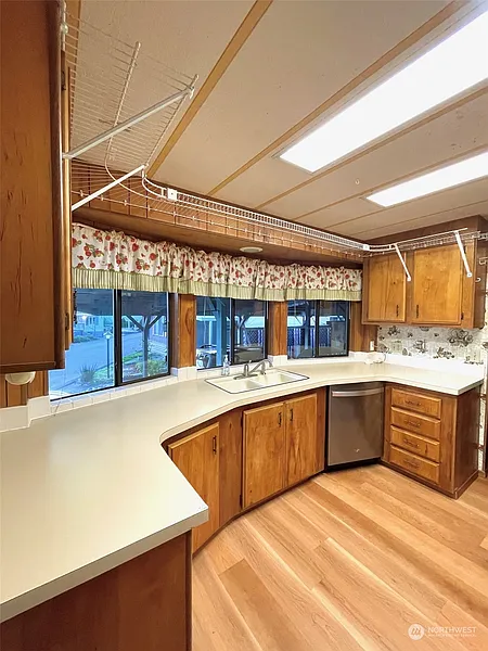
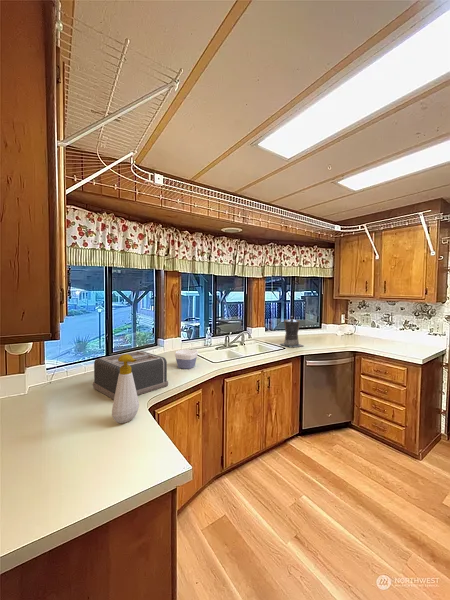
+ toaster [92,350,169,401]
+ soap bottle [111,353,140,424]
+ bowl [174,348,199,370]
+ coffee maker [279,315,305,348]
